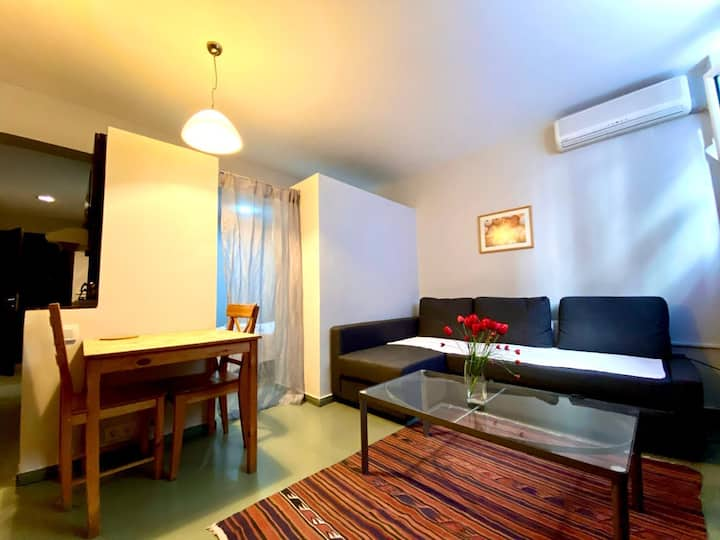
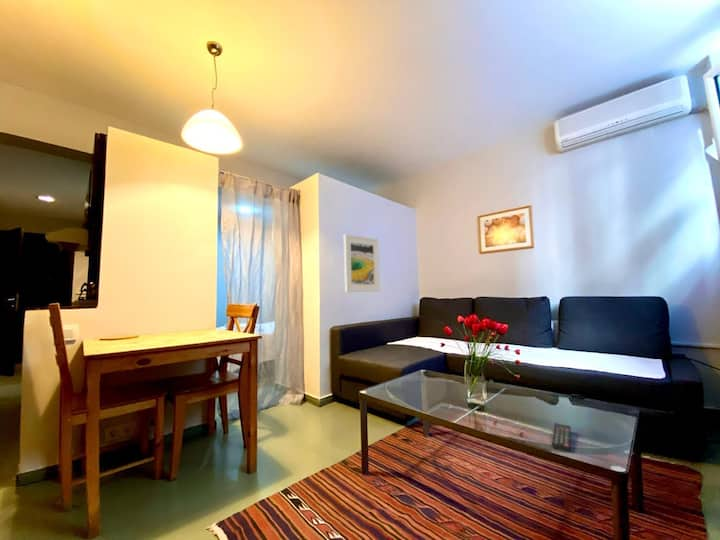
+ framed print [343,233,381,293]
+ remote control [551,422,572,453]
